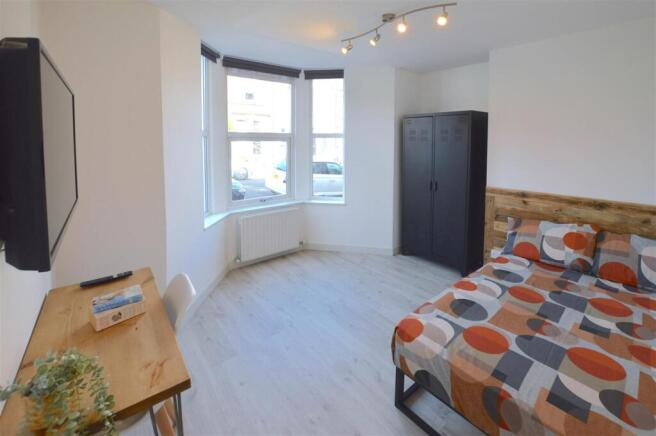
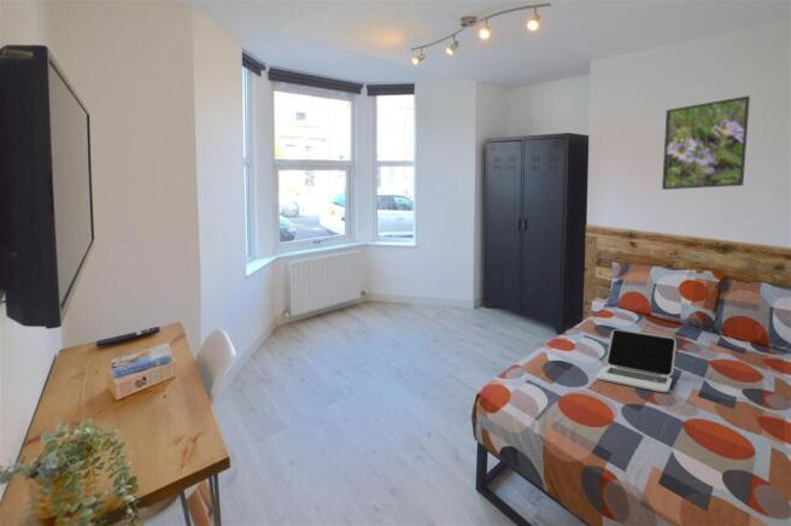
+ laptop [596,328,678,393]
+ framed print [661,95,751,191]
